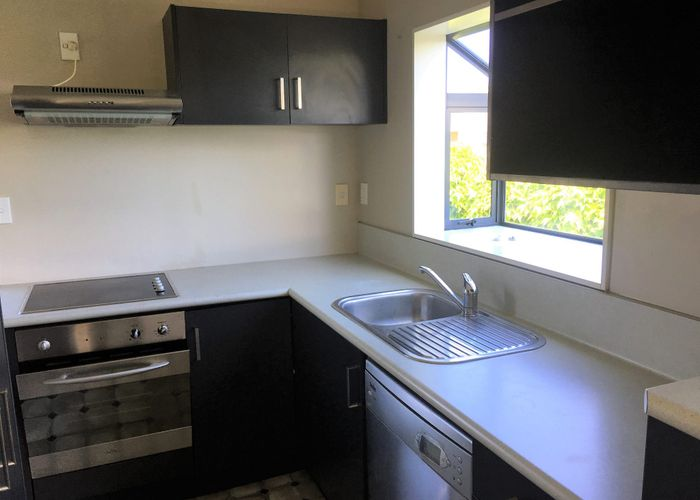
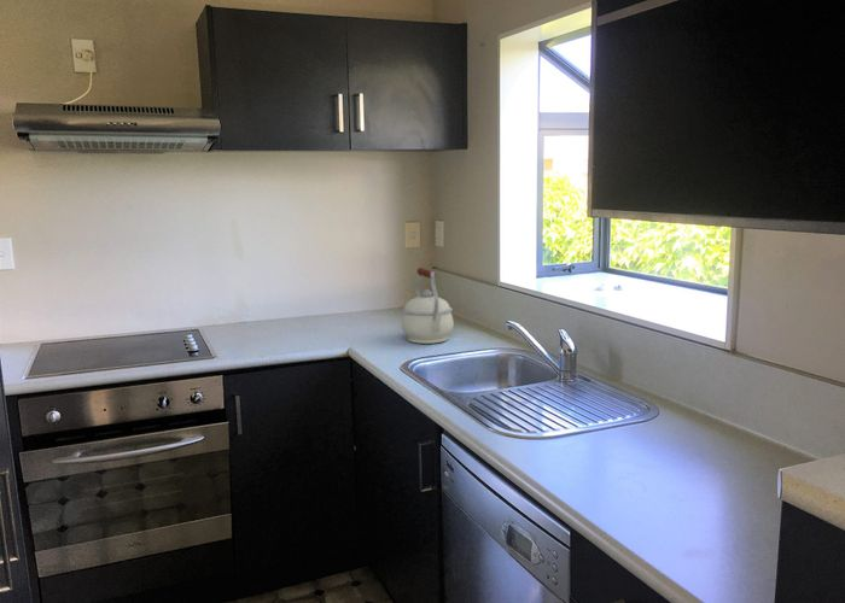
+ kettle [401,267,455,345]
